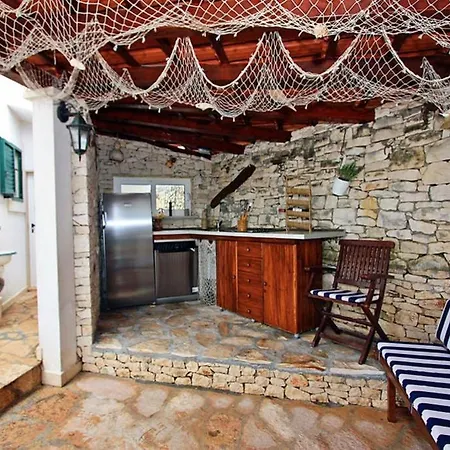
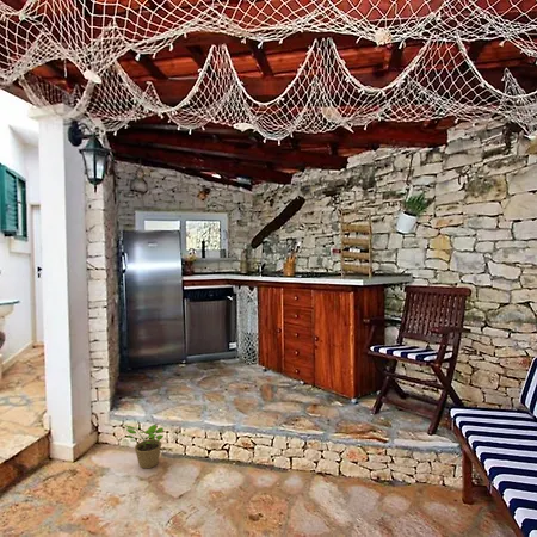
+ potted plant [123,424,165,469]
